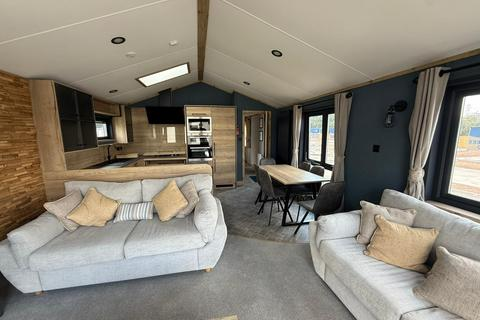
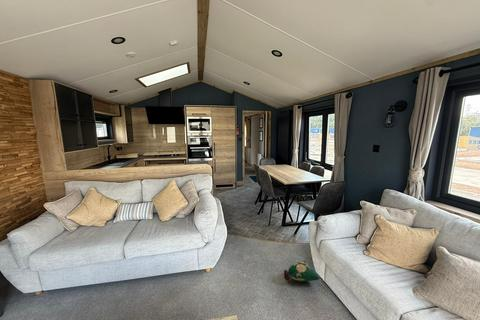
+ bag [283,260,320,283]
